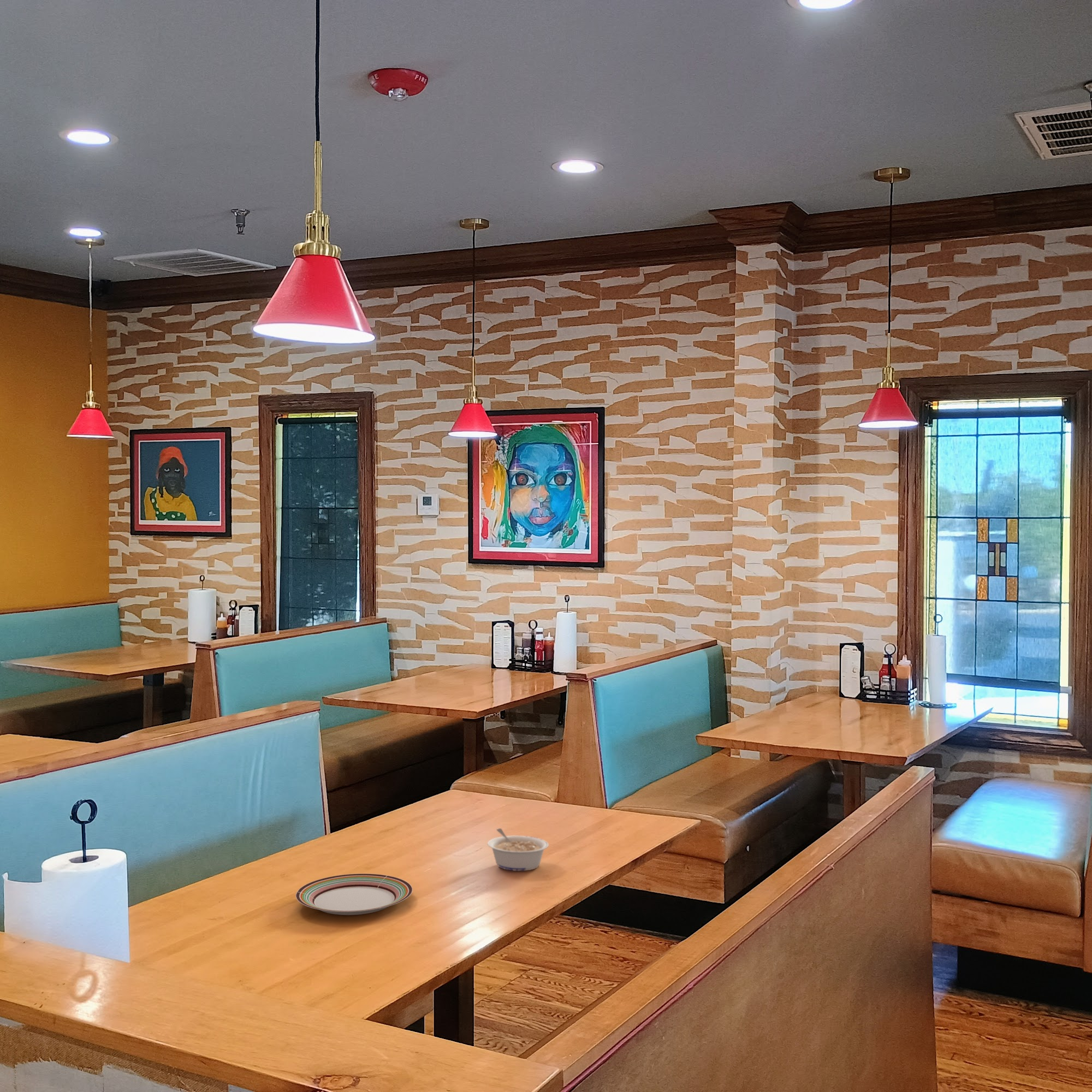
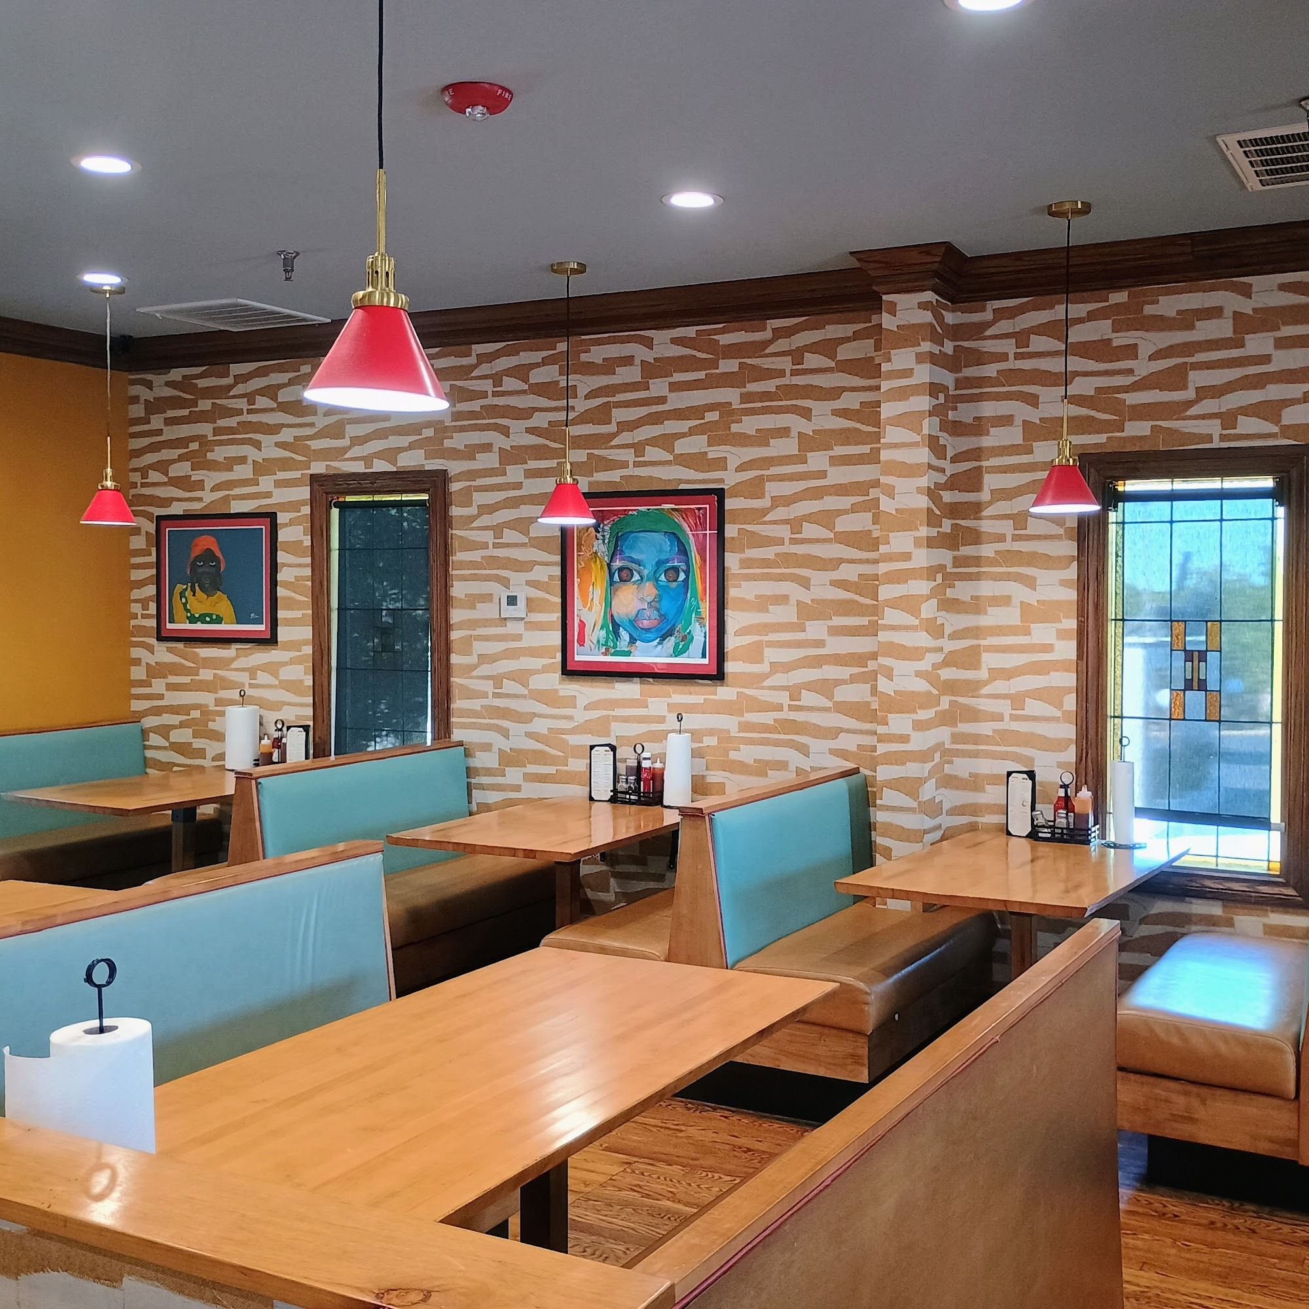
- plate [295,873,413,916]
- legume [487,828,549,871]
